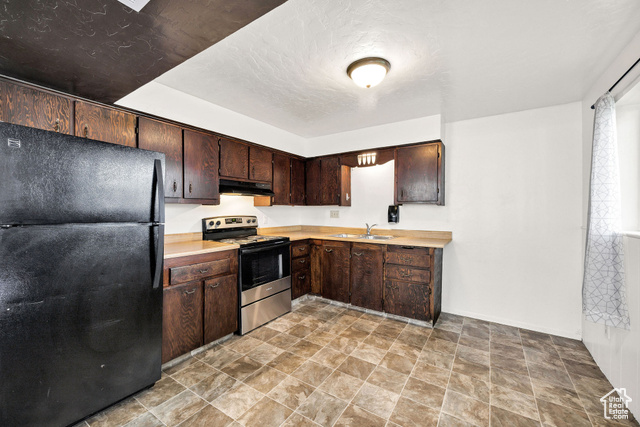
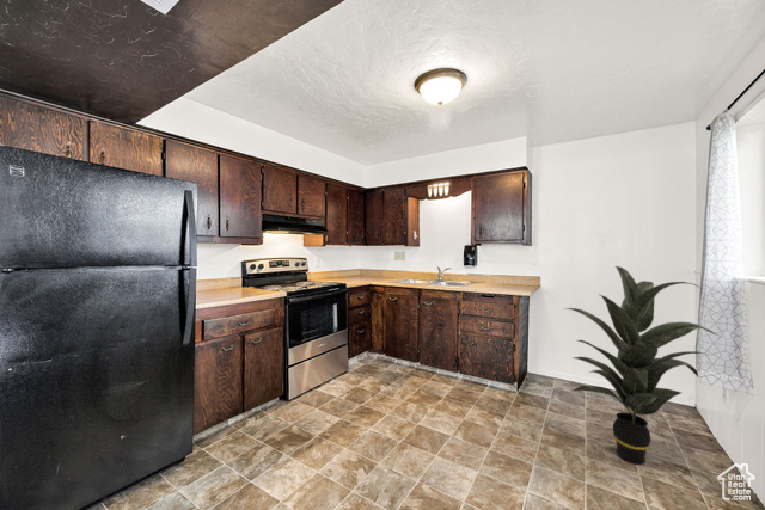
+ indoor plant [563,265,720,466]
